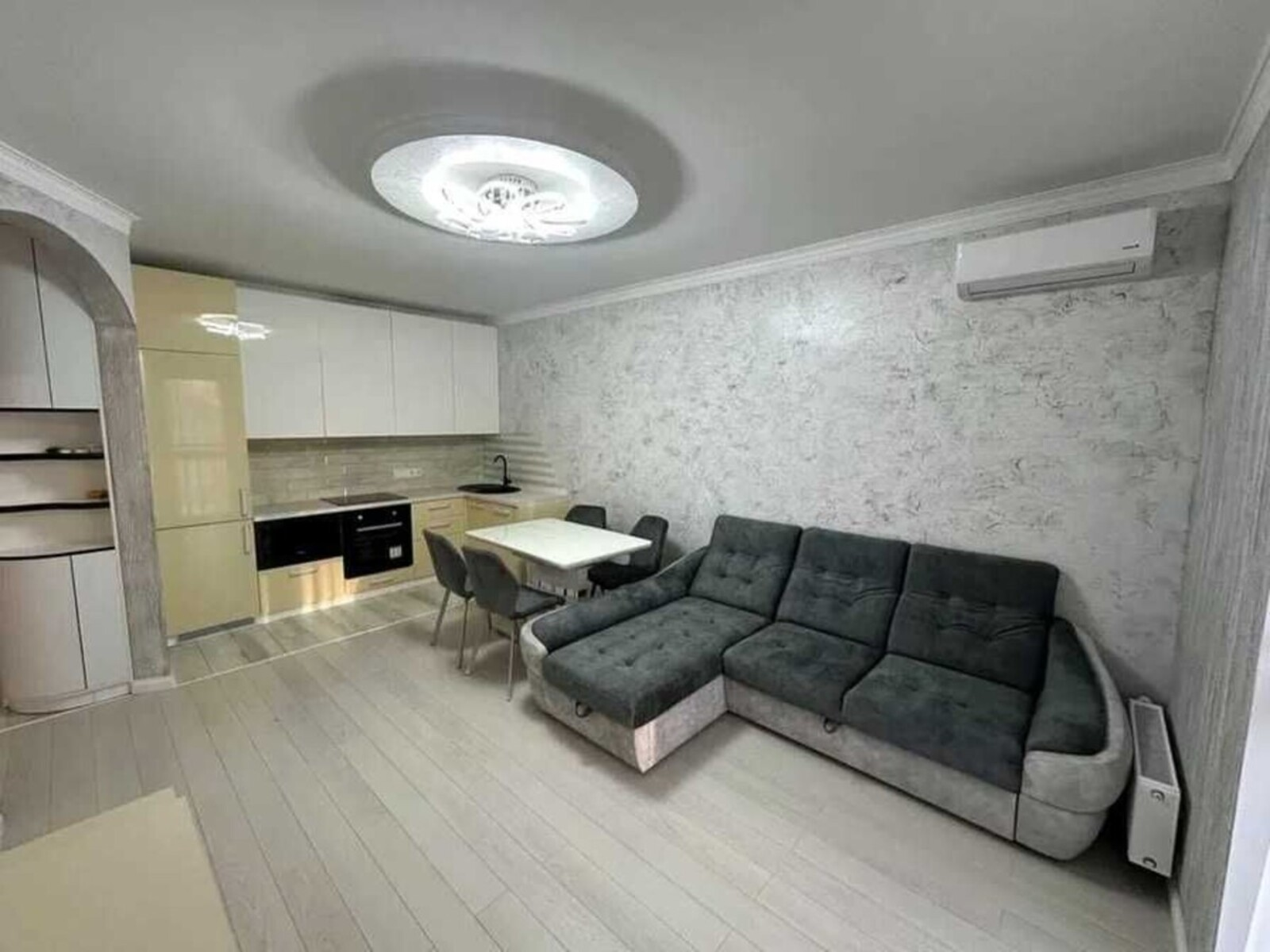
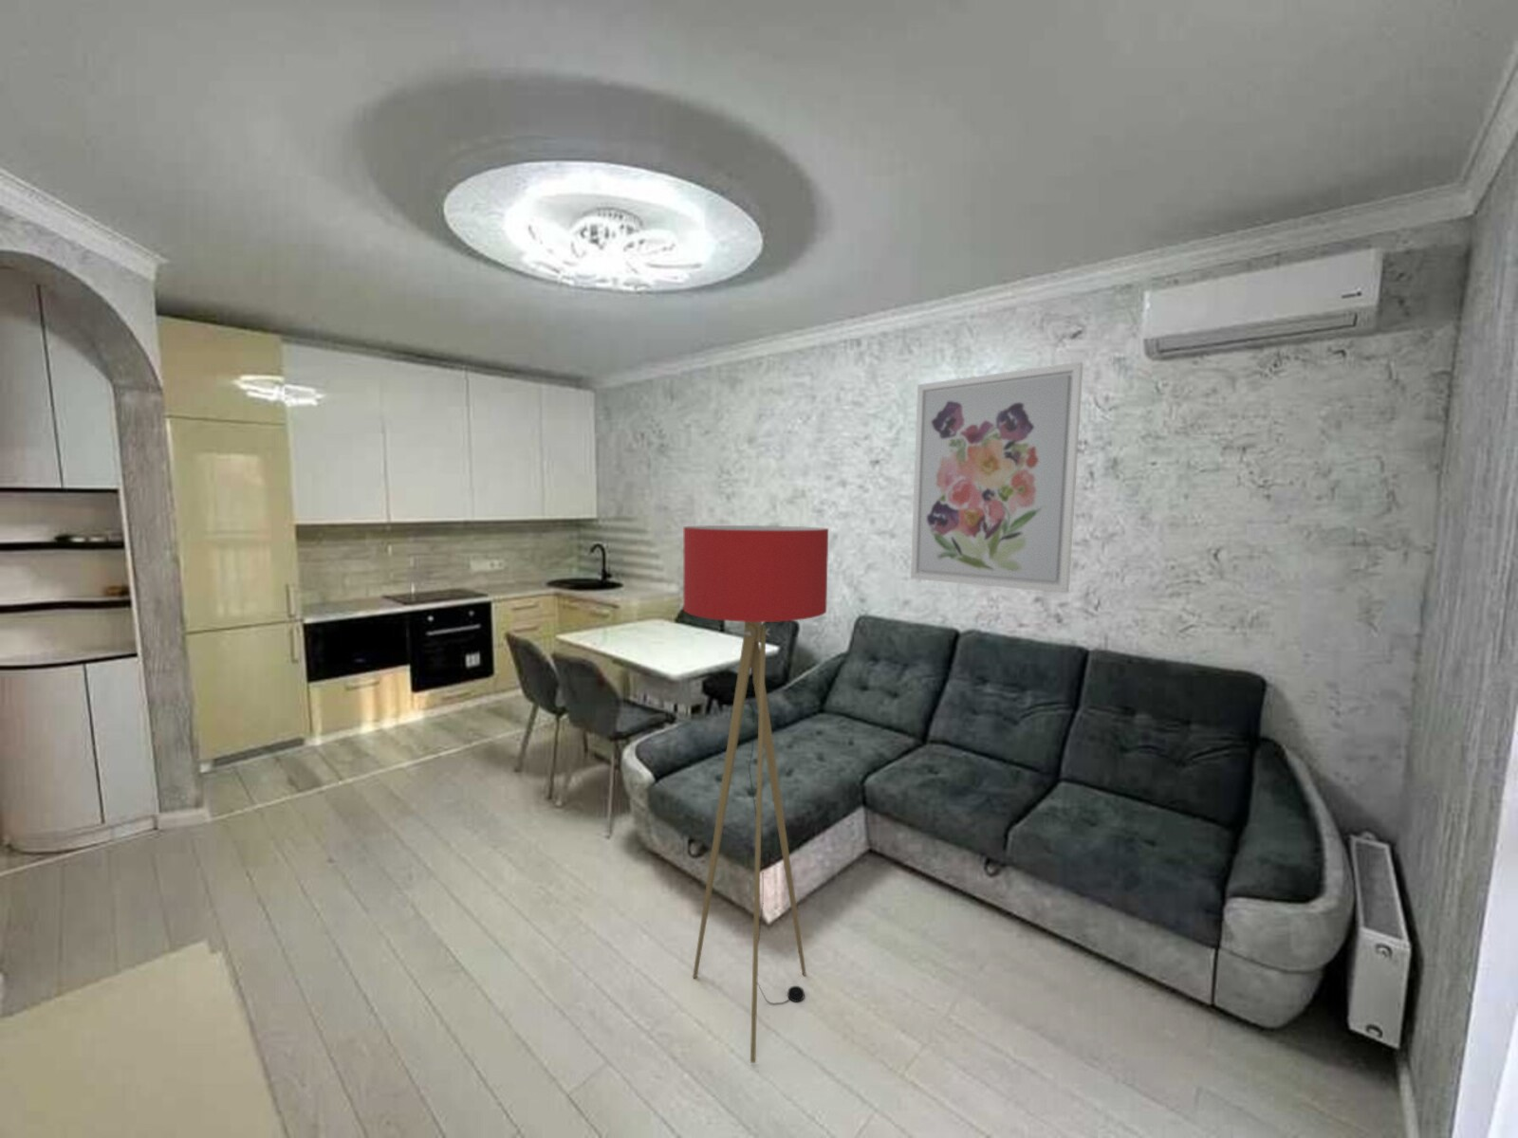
+ wall art [910,361,1084,594]
+ floor lamp [683,525,830,1064]
